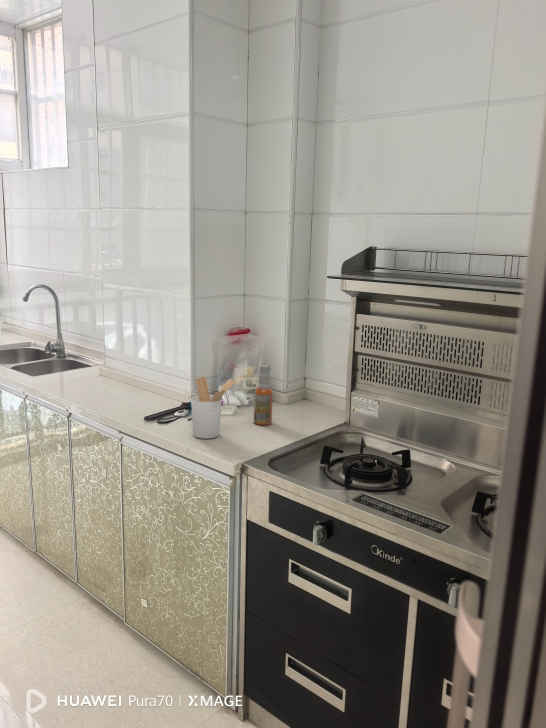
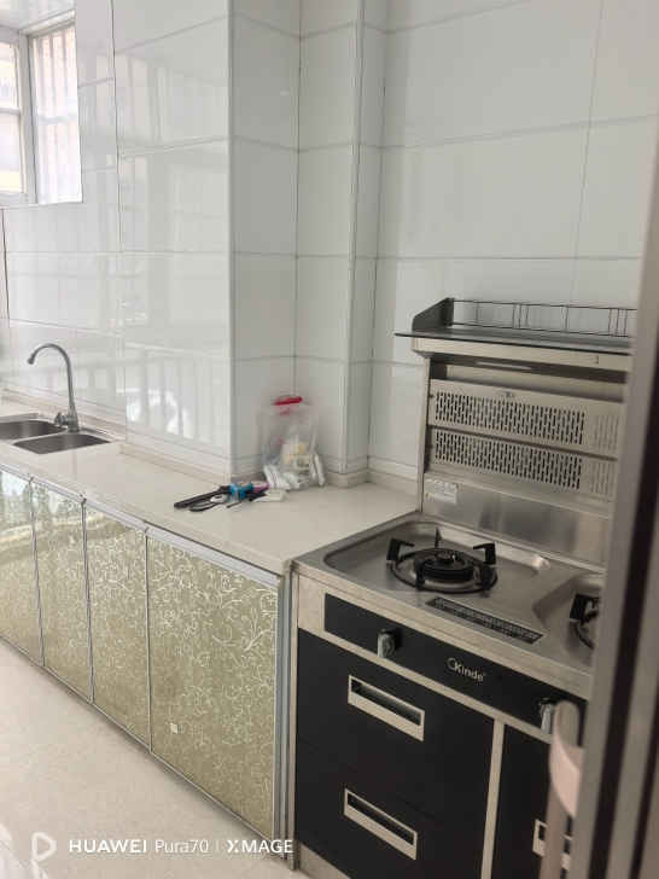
- spray bottle [253,363,274,426]
- utensil holder [190,376,236,440]
